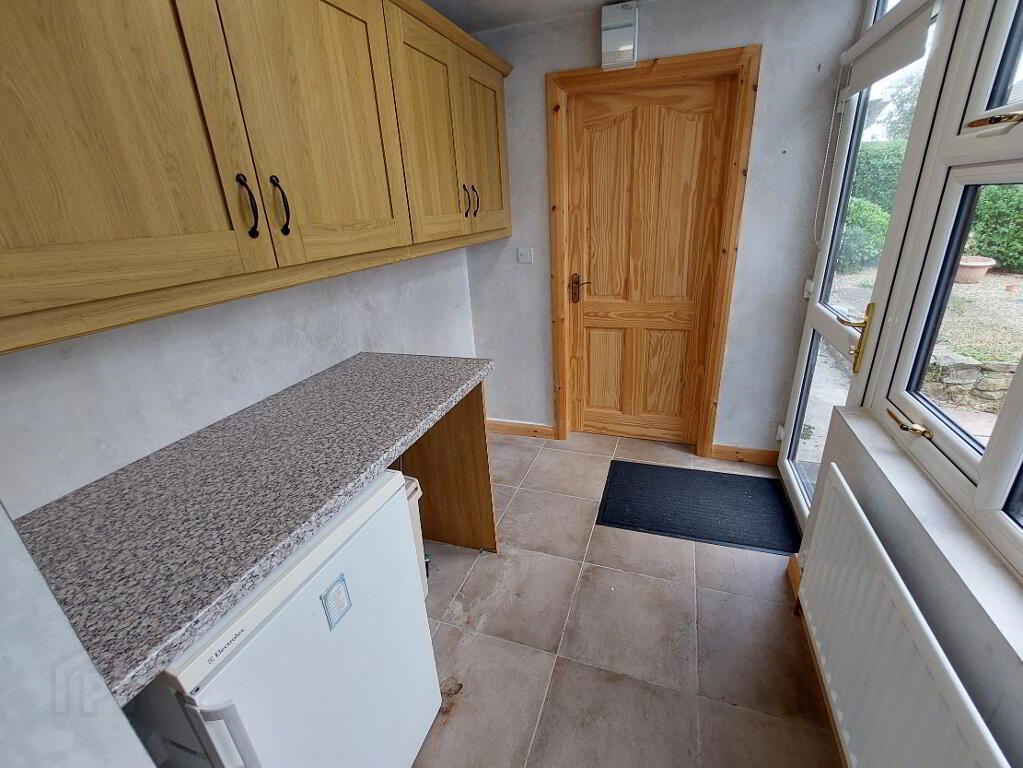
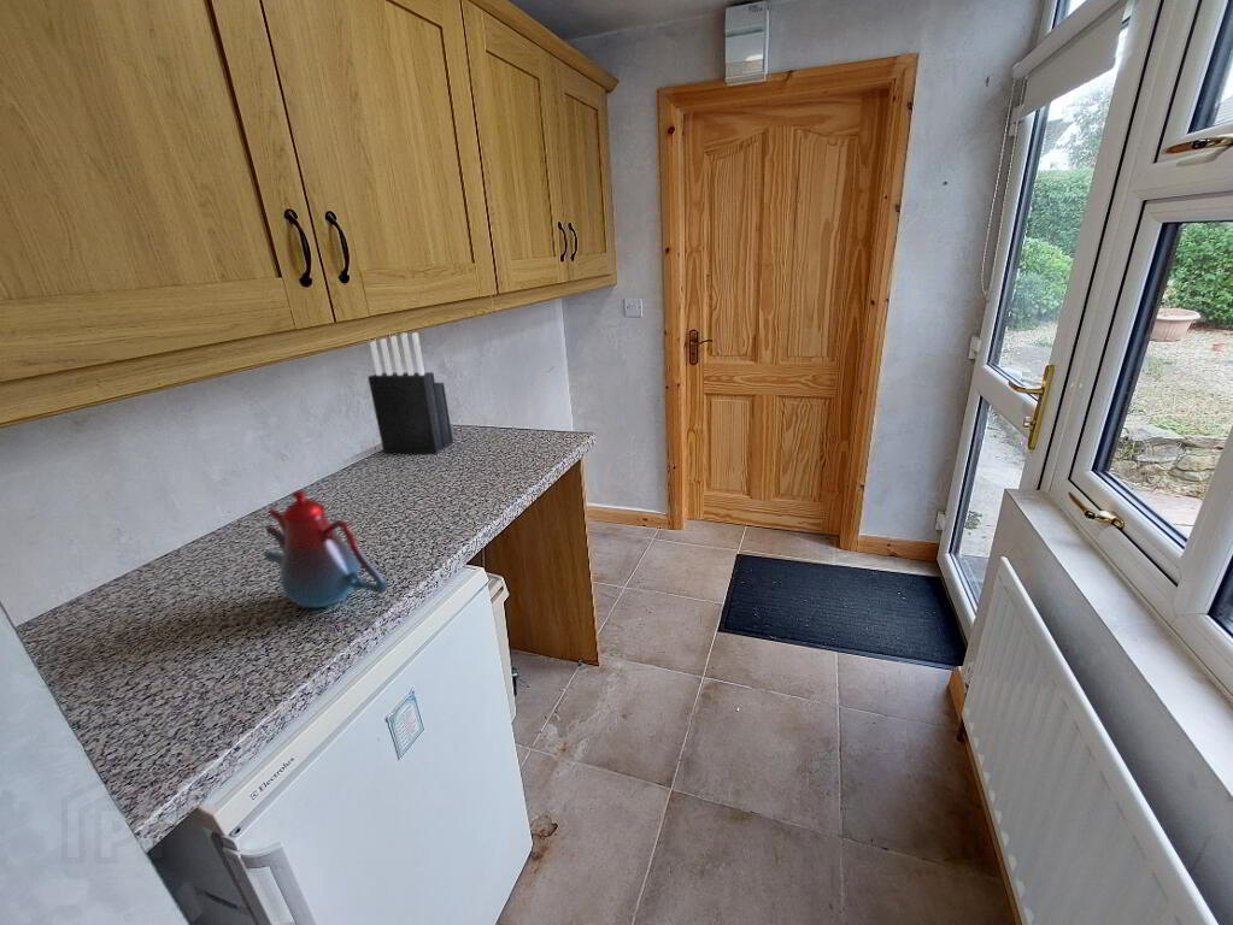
+ knife block [366,331,454,455]
+ teakettle [262,489,389,608]
